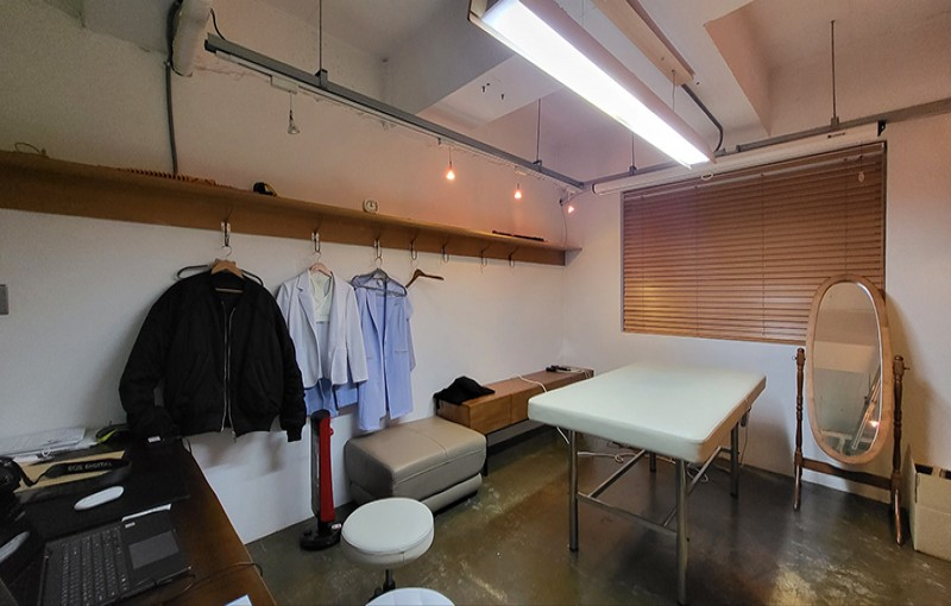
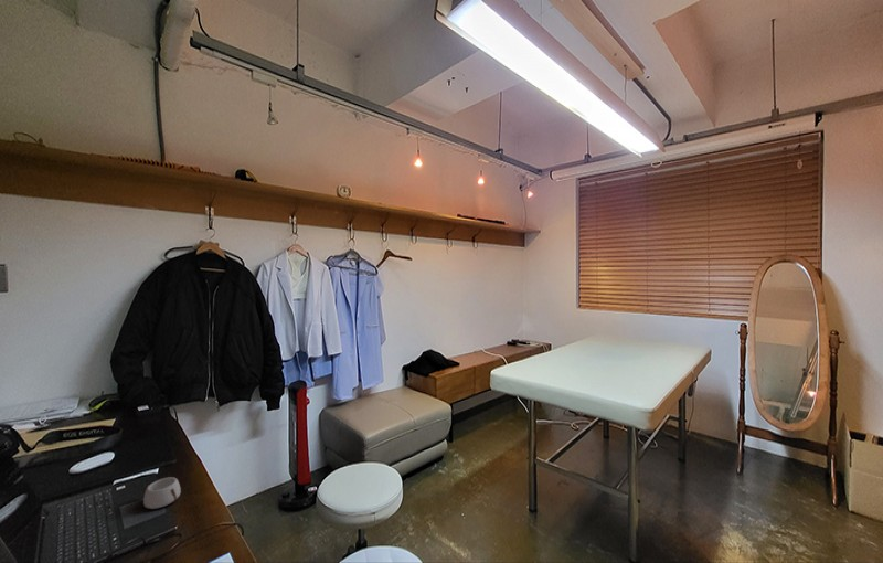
+ mug [142,476,182,510]
